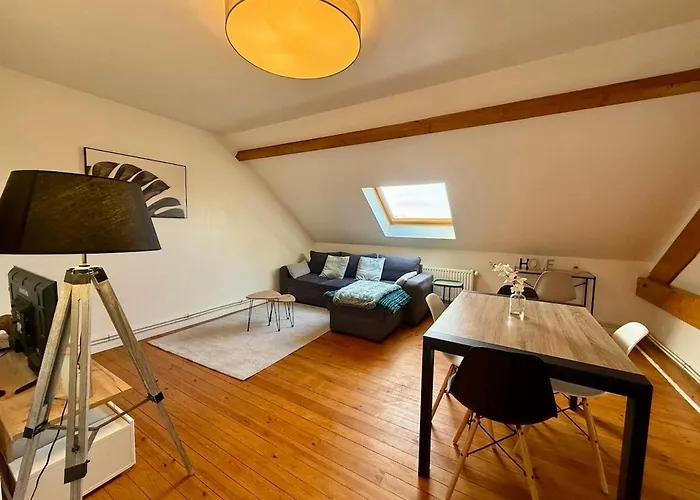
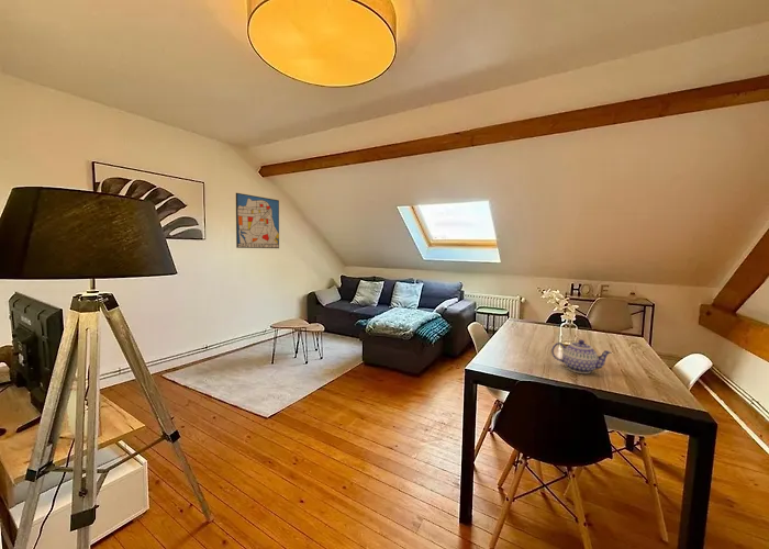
+ teapot [550,338,613,374]
+ wall art [235,192,280,249]
